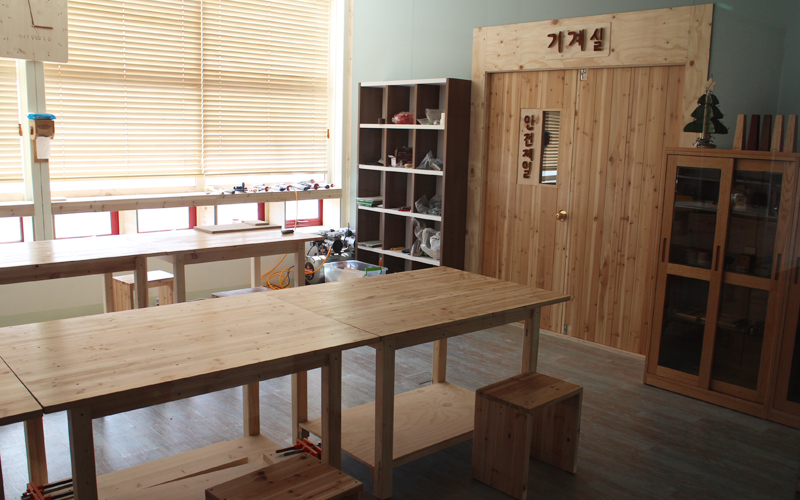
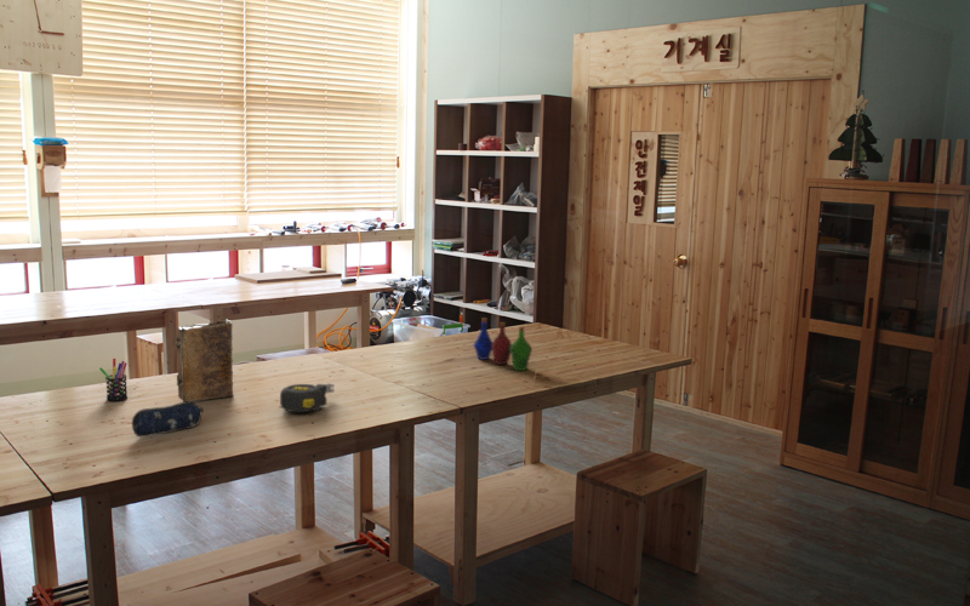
+ tape measure [279,382,336,413]
+ book [173,319,235,402]
+ bottle [473,316,534,372]
+ pencil case [131,401,205,438]
+ pen holder [98,358,129,402]
